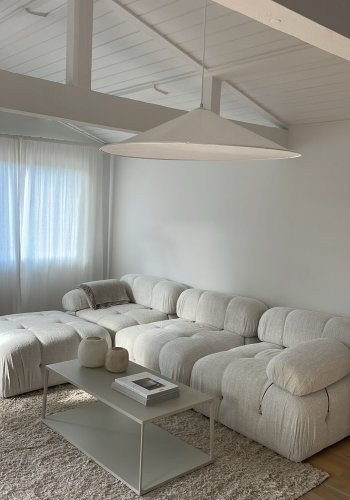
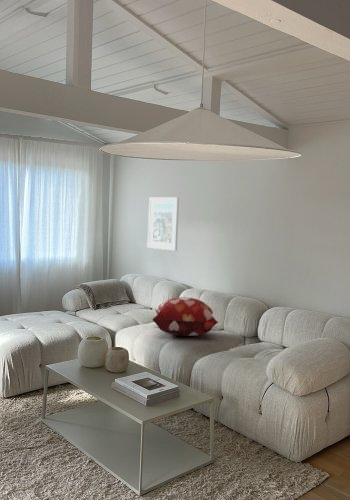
+ decorative pillow [151,296,219,337]
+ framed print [146,196,180,252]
